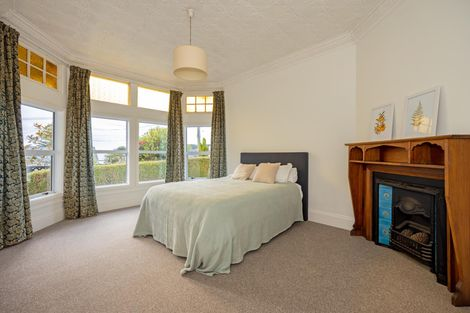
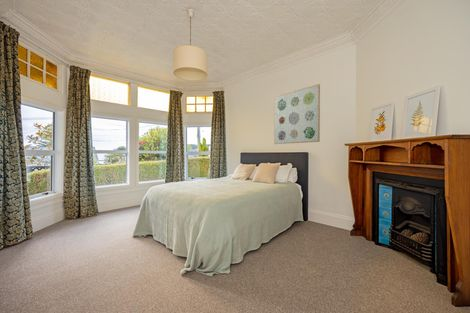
+ wall art [273,83,321,145]
